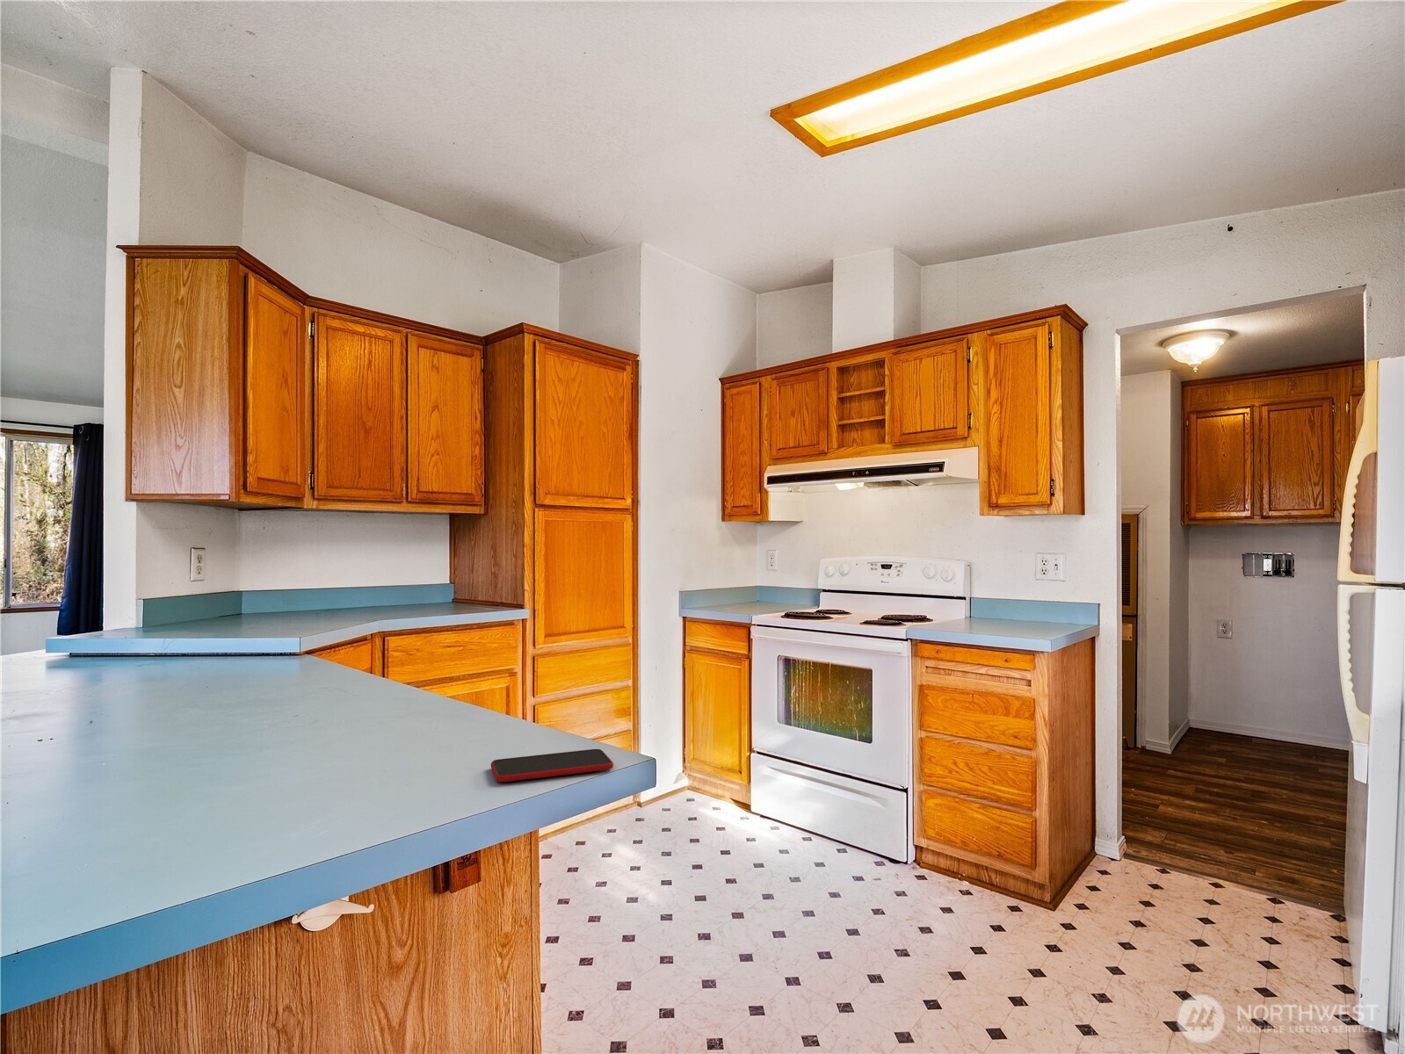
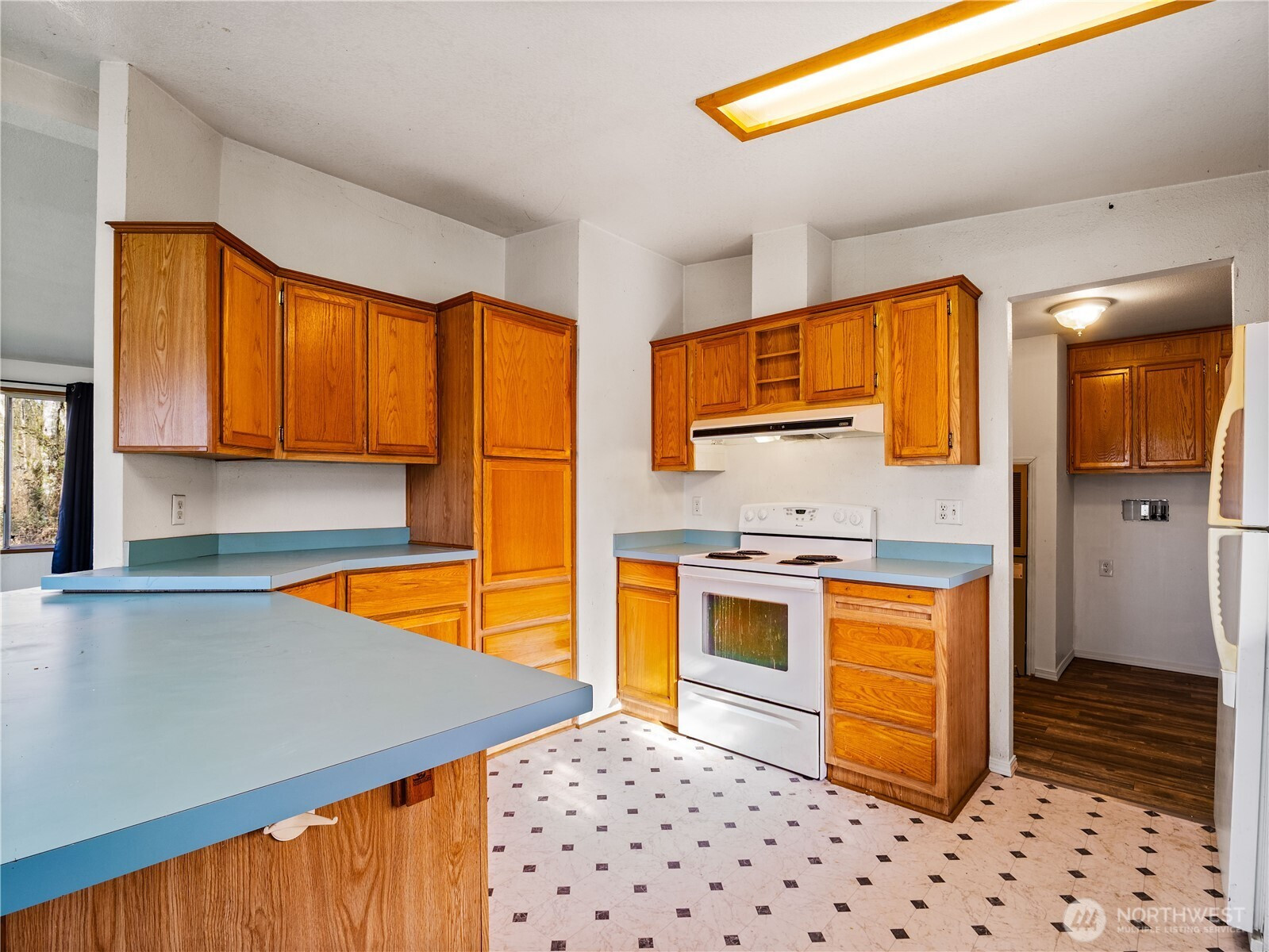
- smartphone [490,748,614,783]
